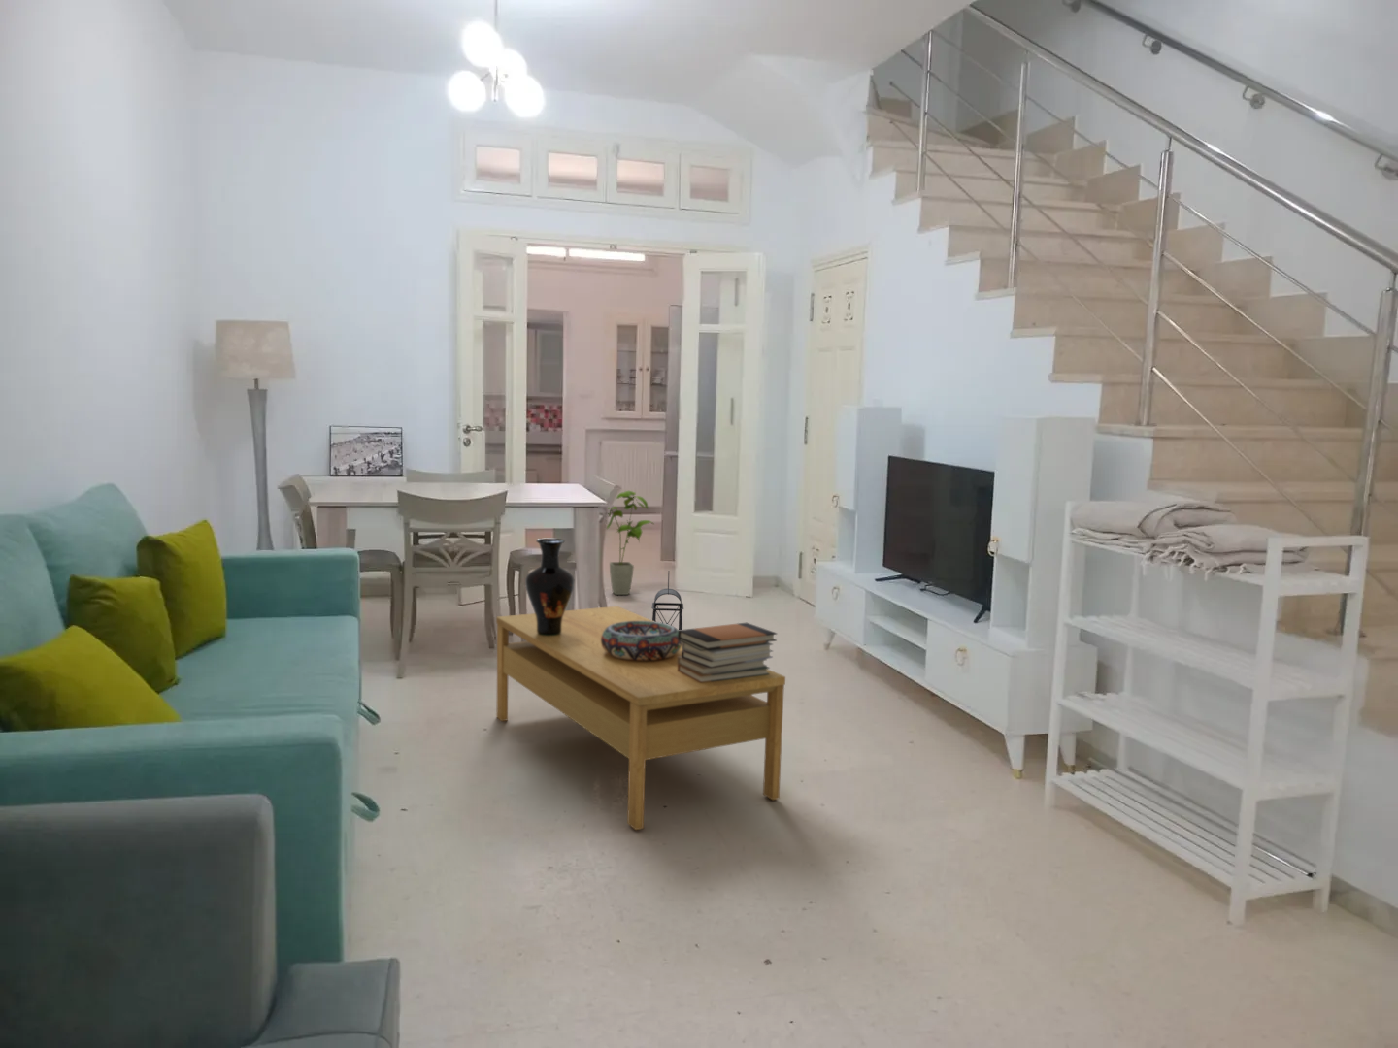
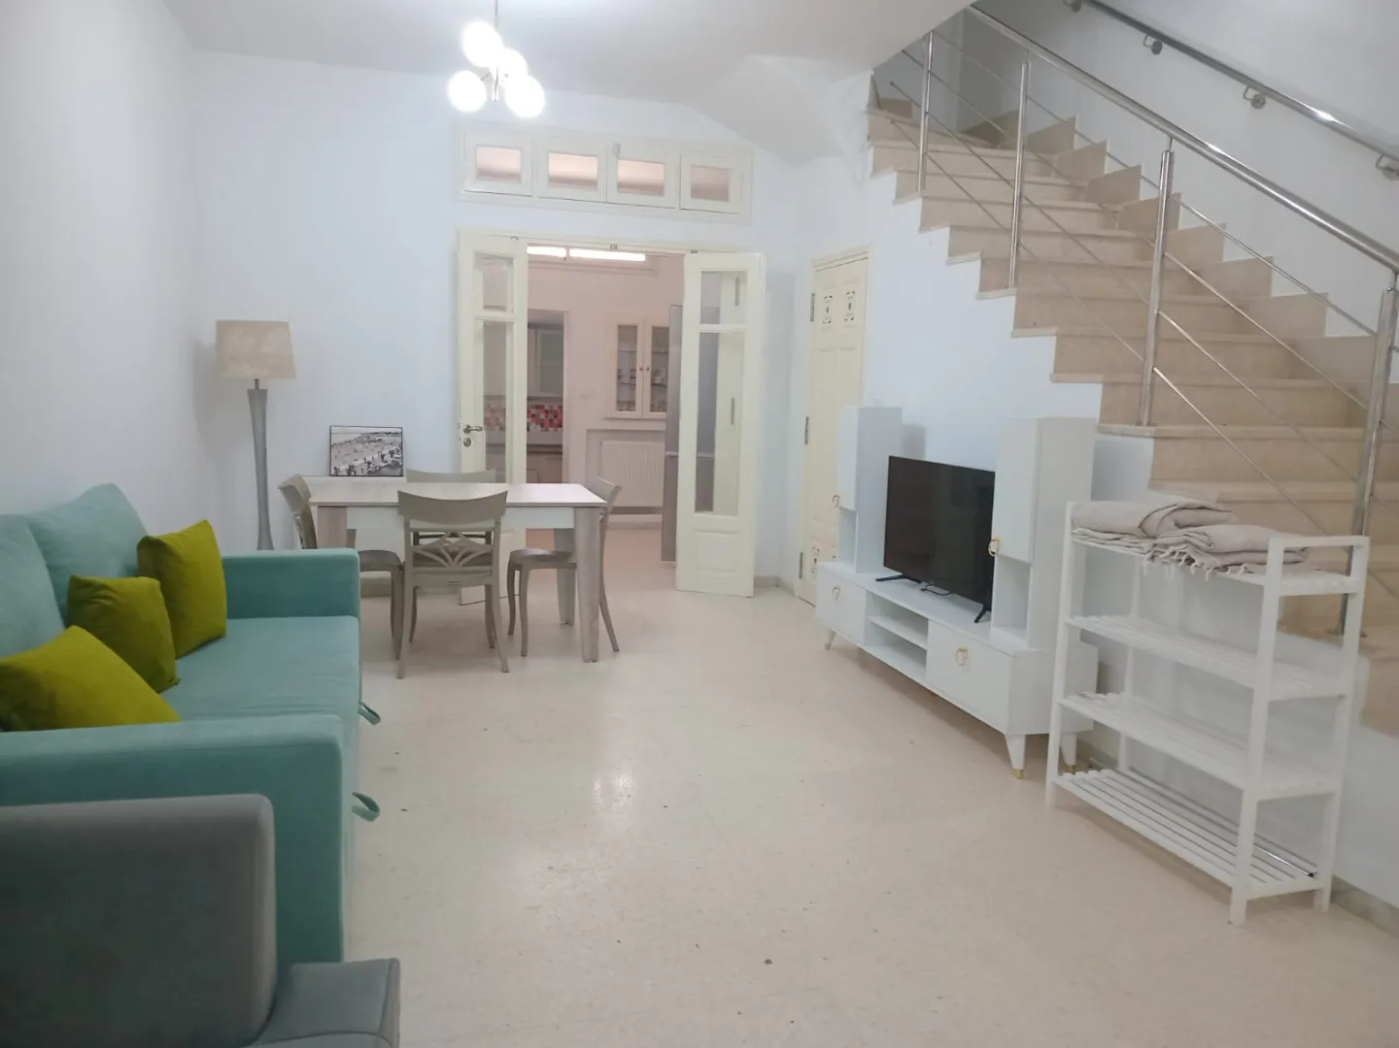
- decorative bowl [601,621,681,661]
- coffee table [495,605,786,831]
- lantern [652,571,685,630]
- house plant [605,490,655,596]
- vase [524,537,575,635]
- book stack [678,622,777,684]
